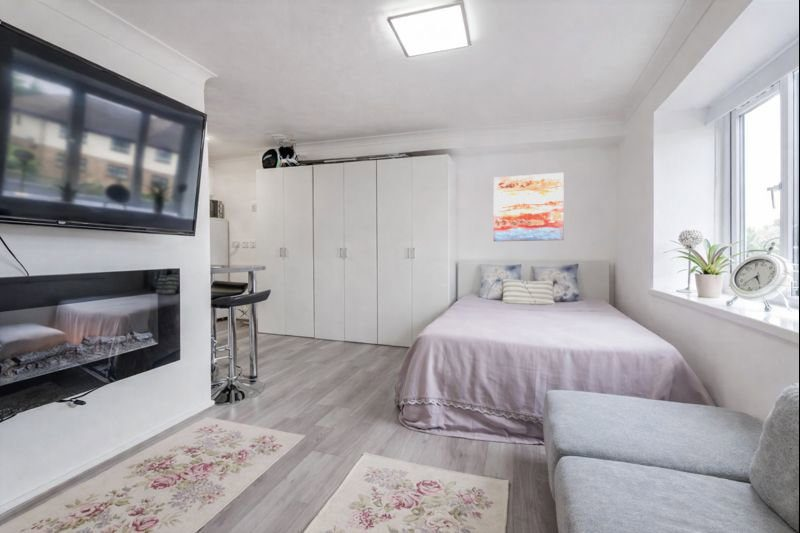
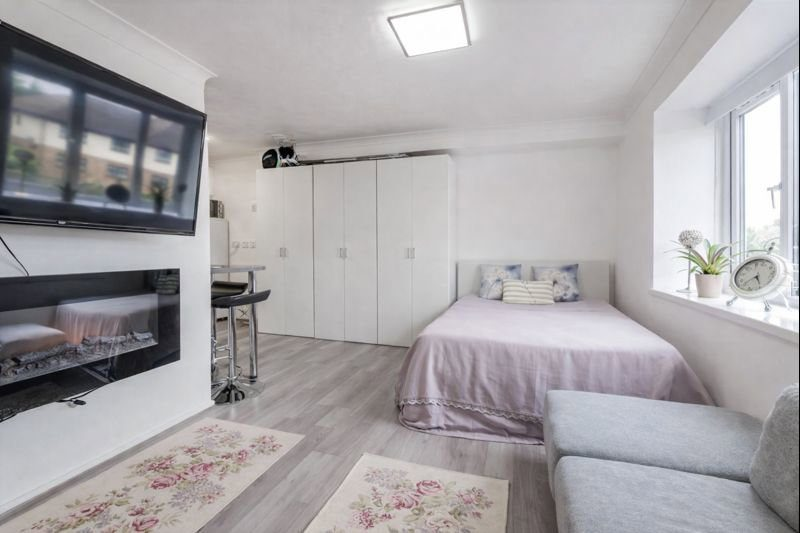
- wall art [493,172,564,242]
